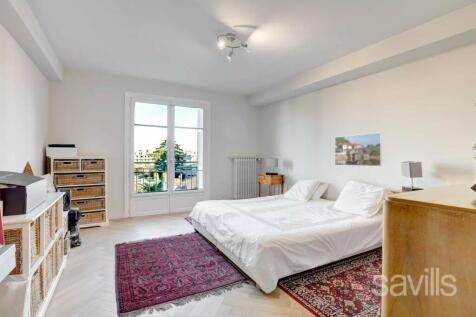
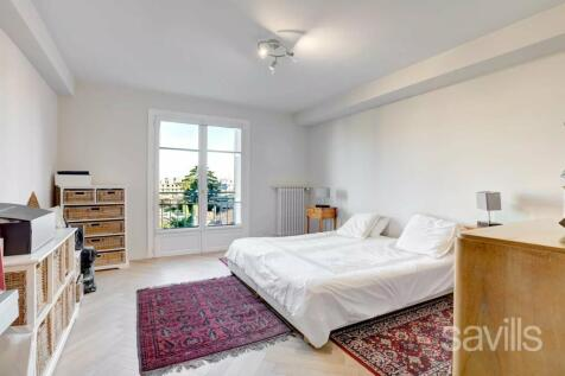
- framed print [334,132,383,167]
